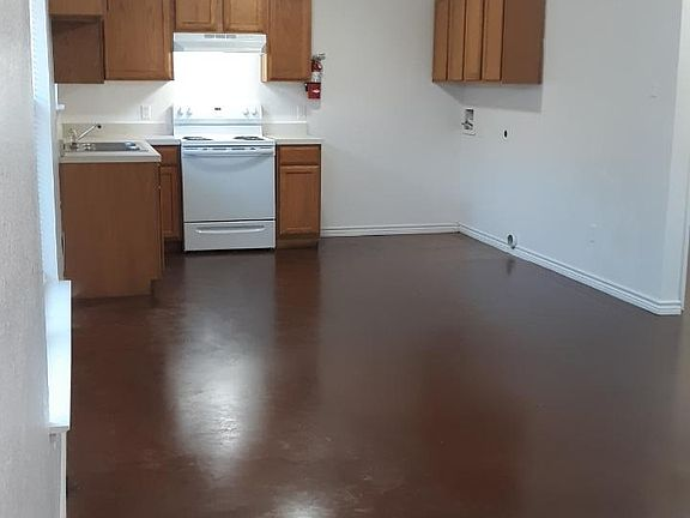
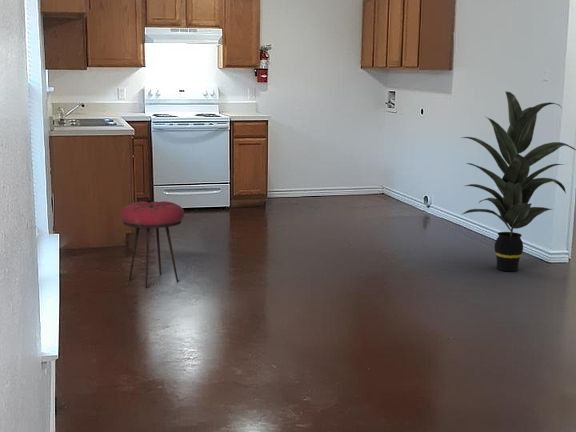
+ indoor plant [461,90,576,272]
+ stool [119,200,185,289]
